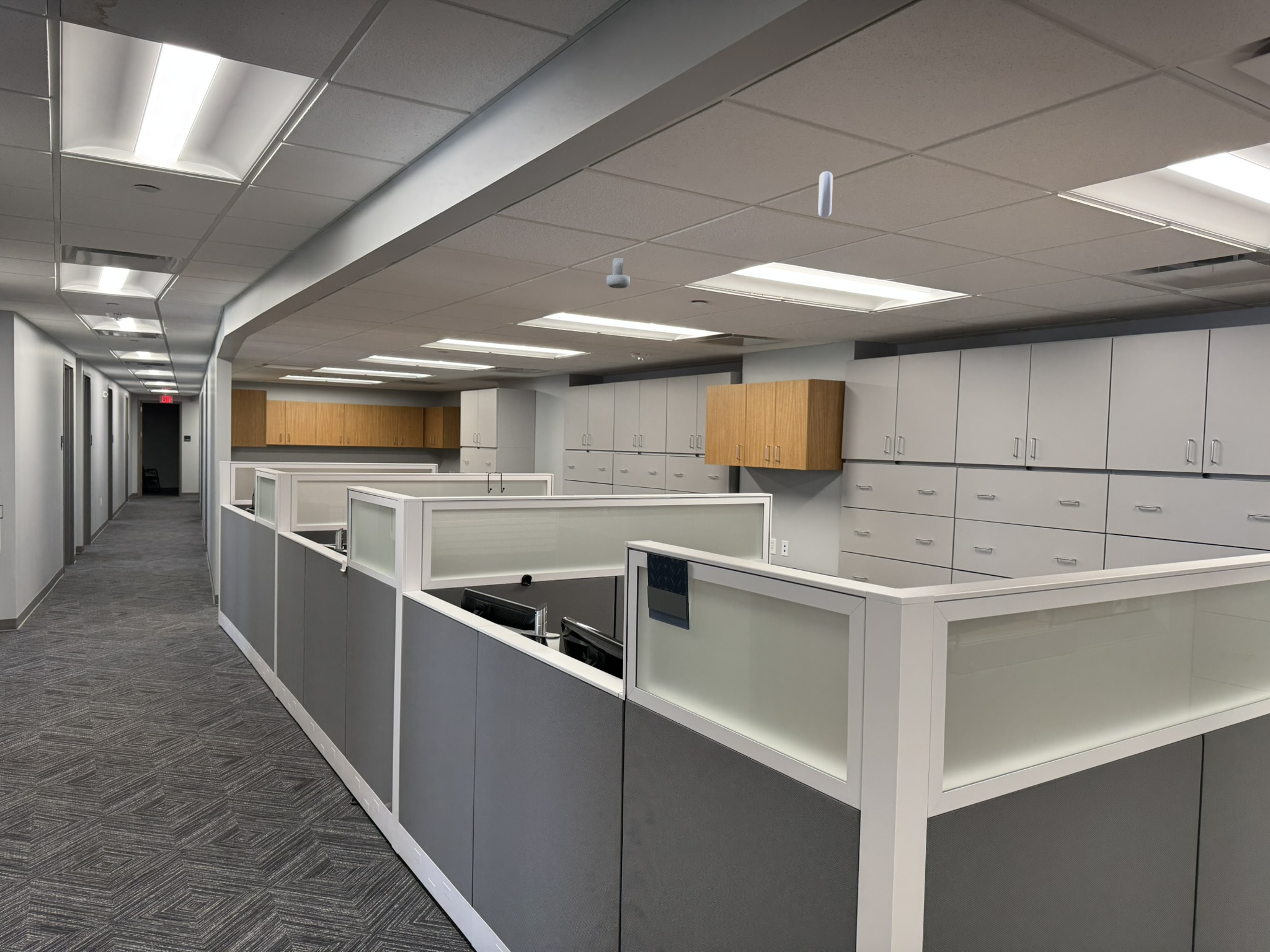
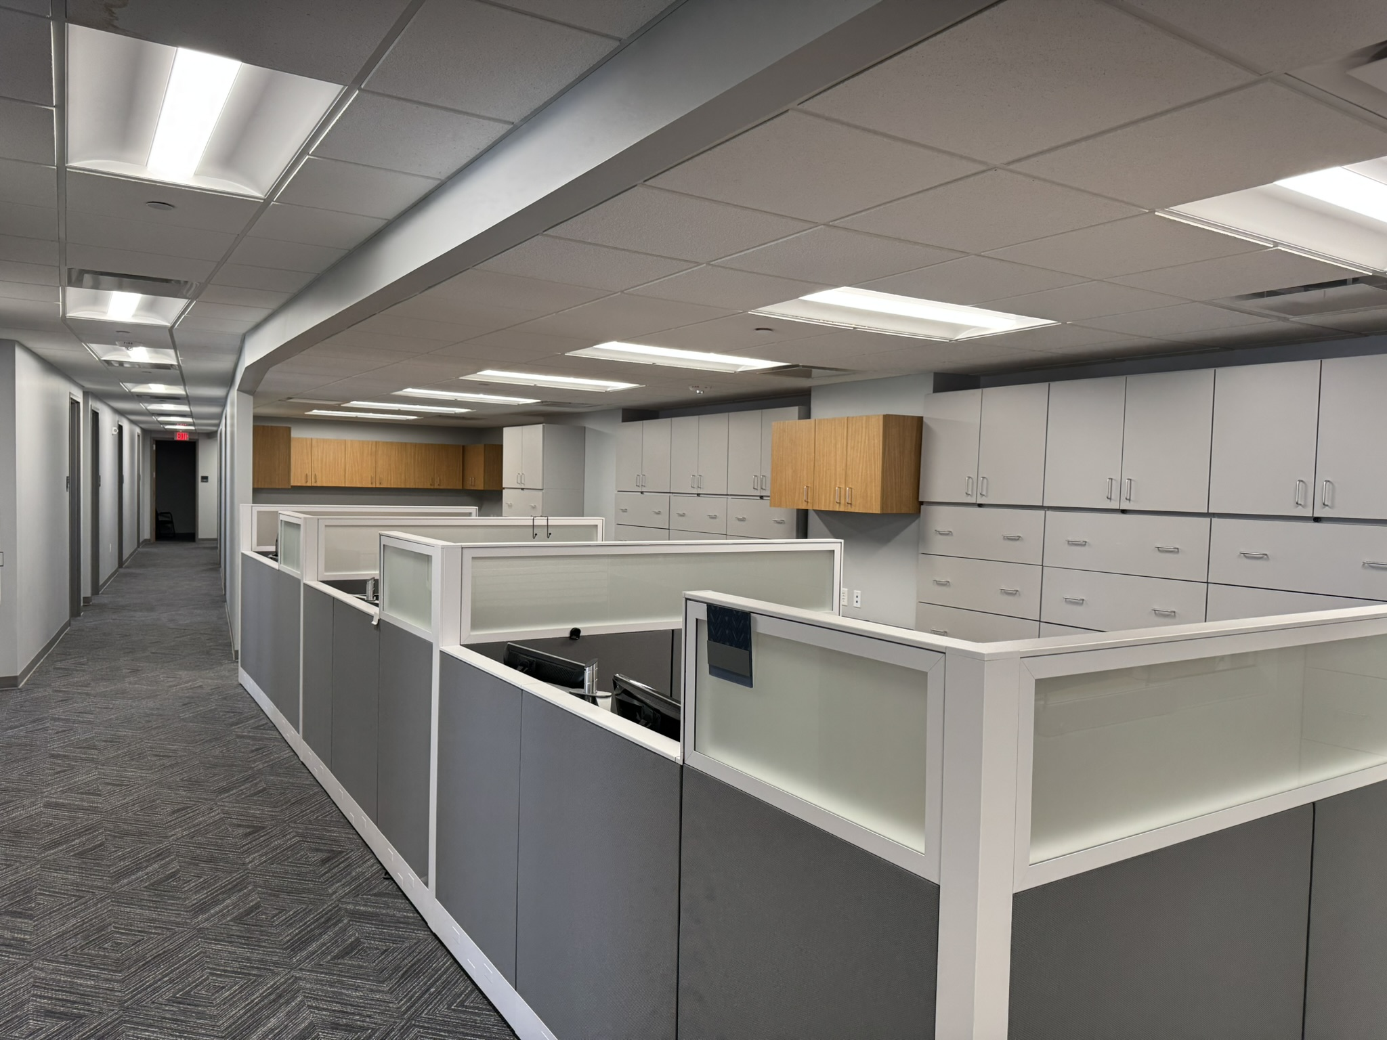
- wheel [817,171,833,218]
- security camera [606,257,631,289]
